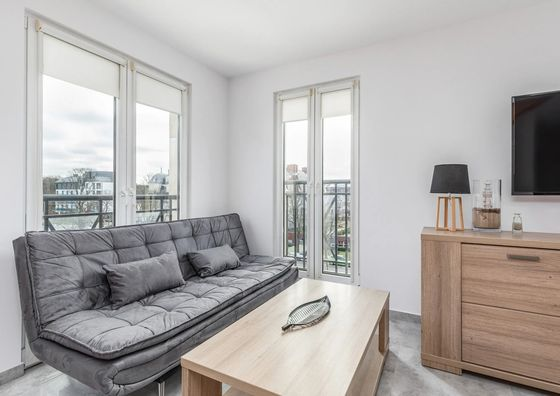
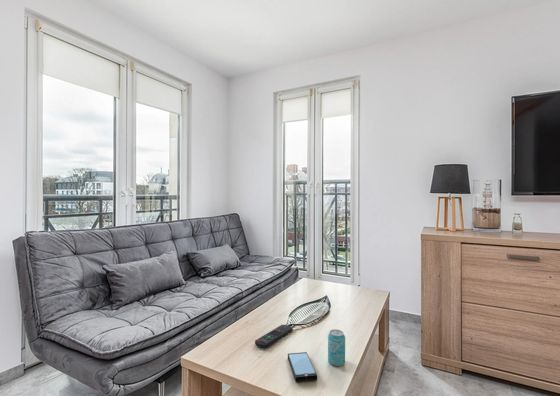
+ beverage can [327,328,346,367]
+ smartphone [287,351,318,383]
+ remote control [254,324,293,349]
